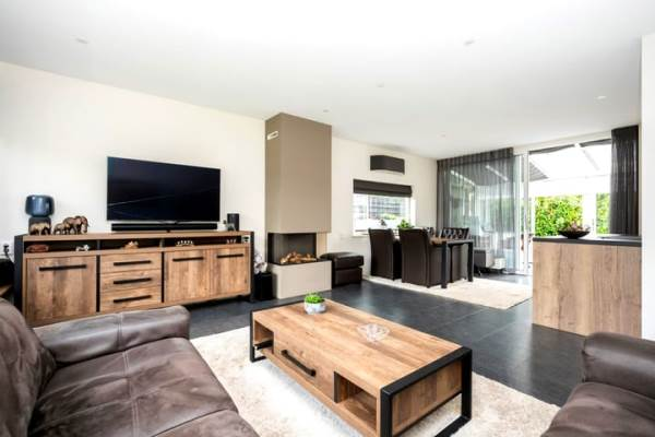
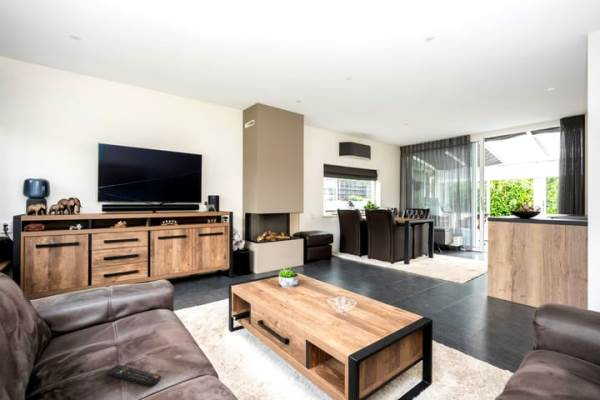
+ remote control [104,364,162,387]
